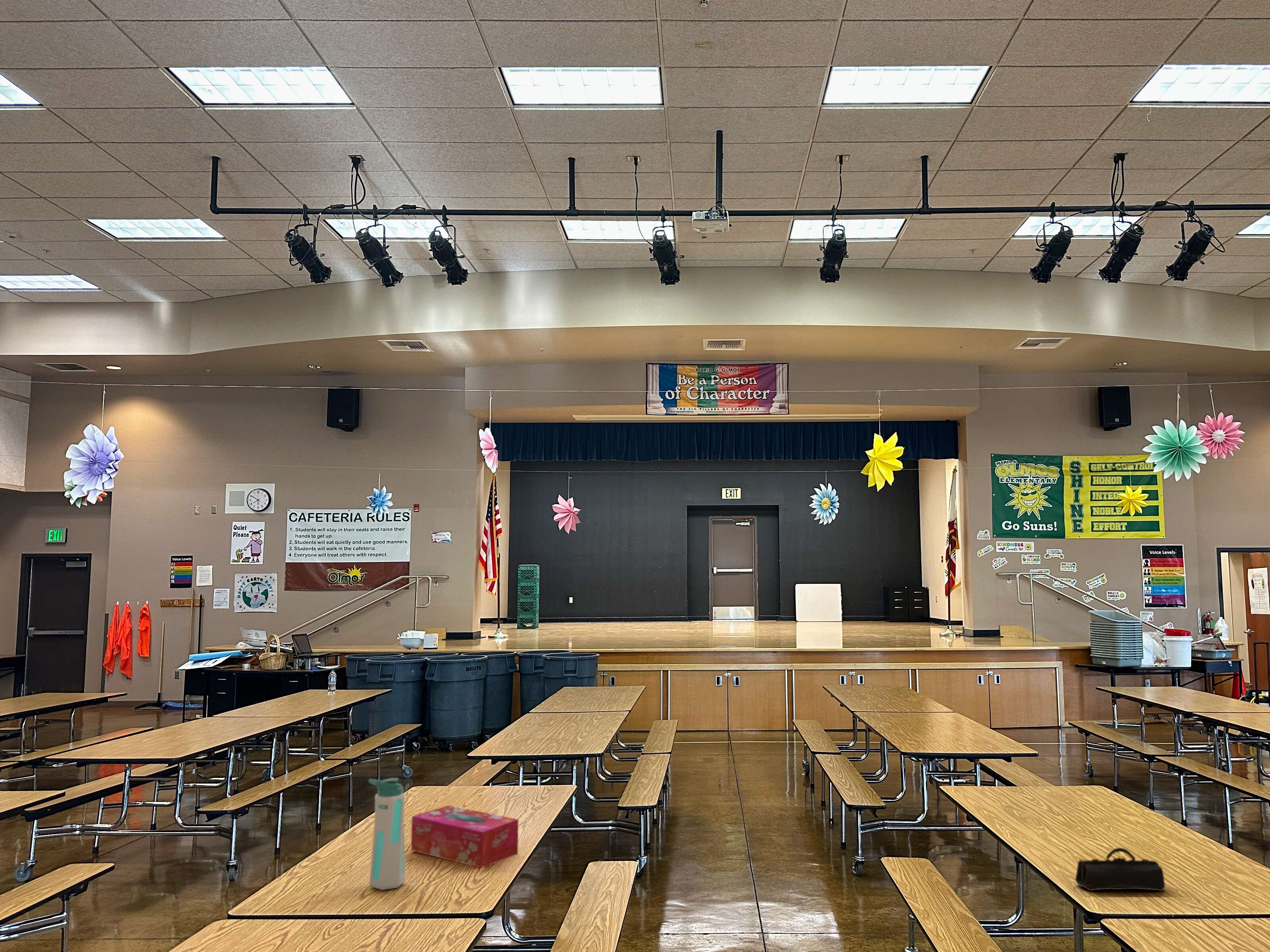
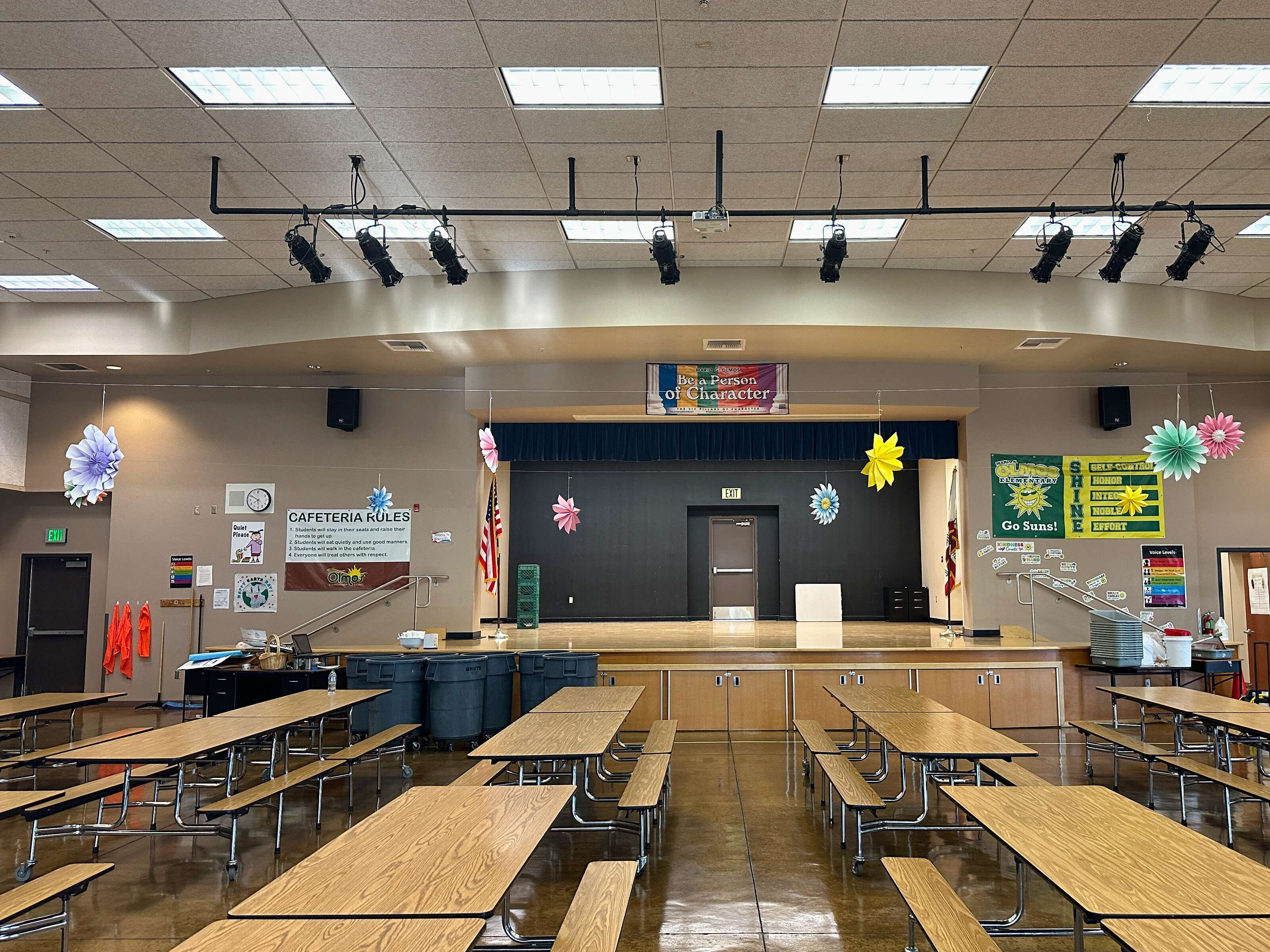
- tissue box [411,805,519,868]
- water bottle [368,777,406,890]
- pencil case [1075,847,1166,891]
